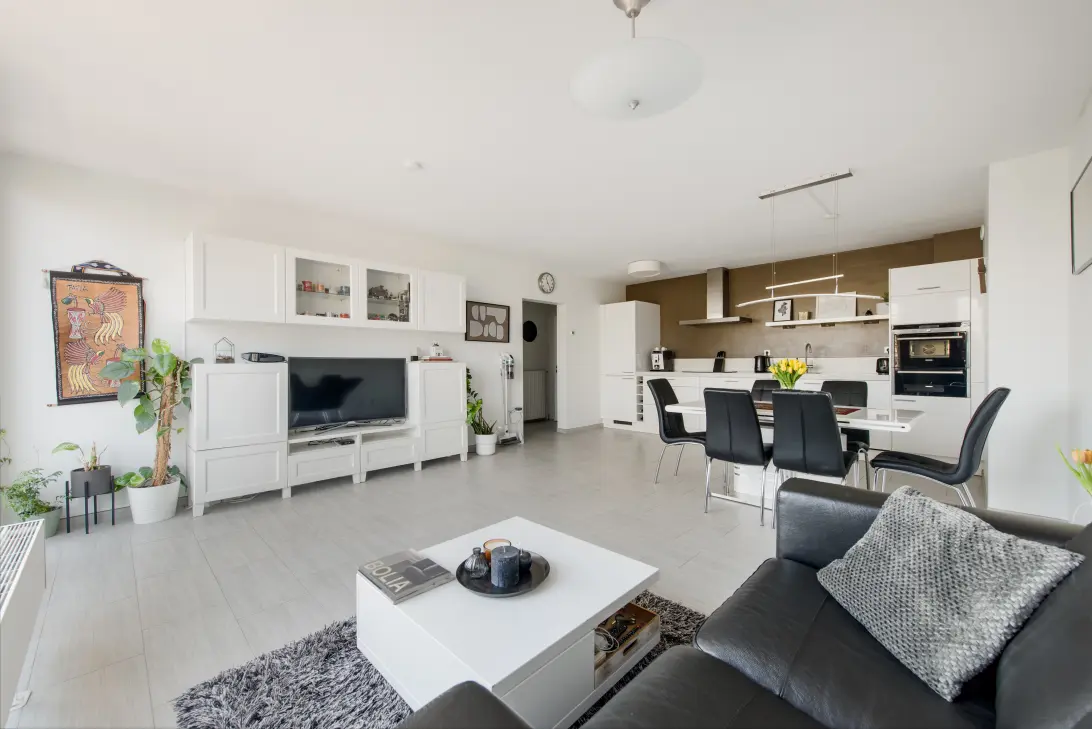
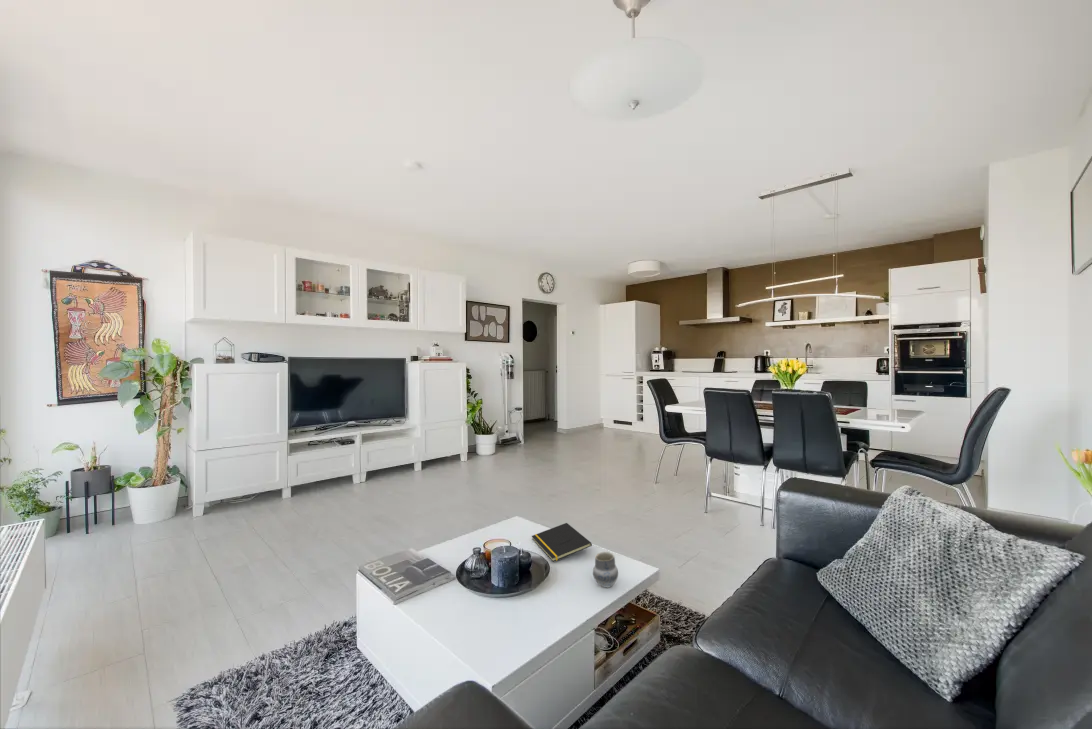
+ cup [592,550,619,589]
+ notepad [531,522,593,562]
